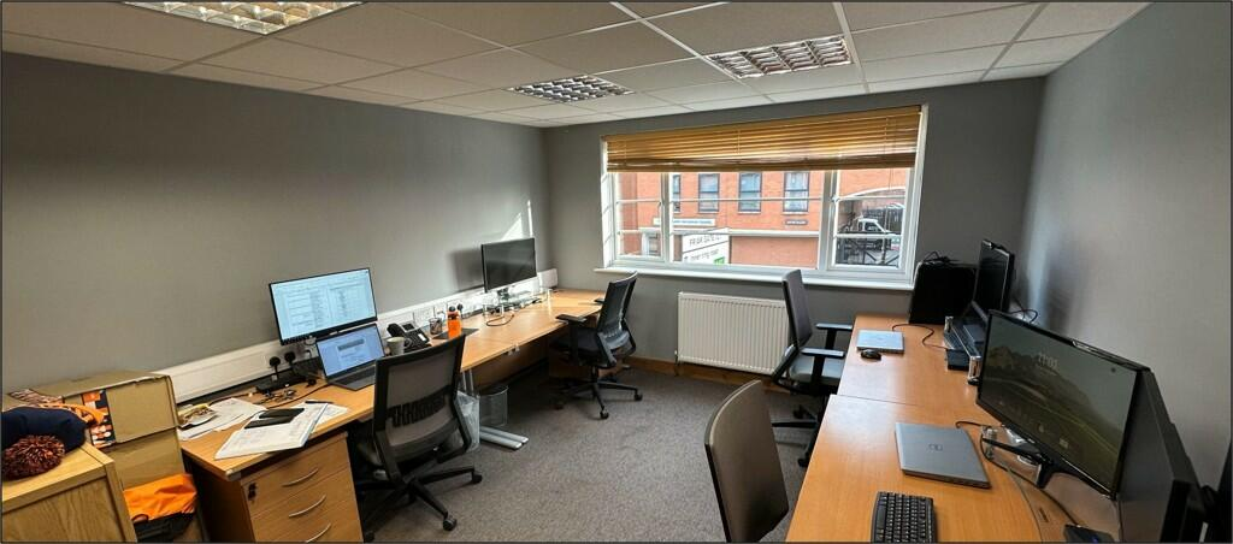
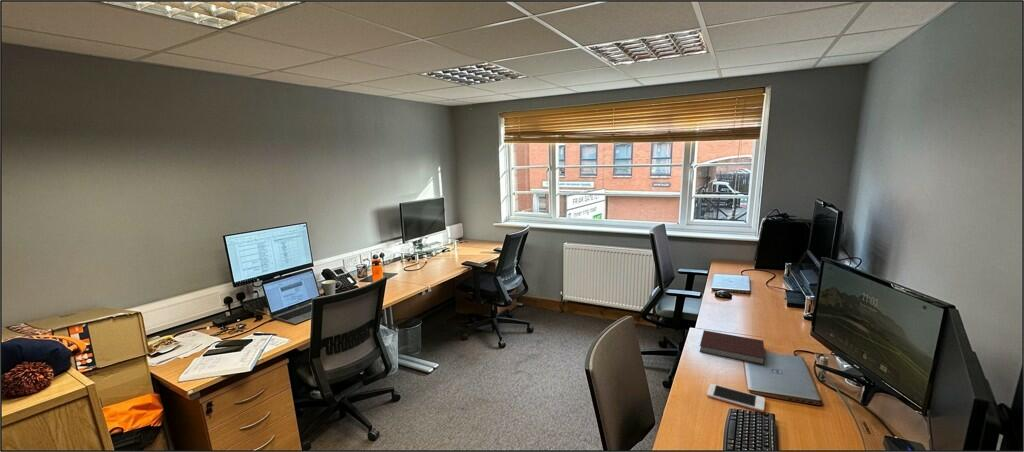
+ notebook [699,329,766,366]
+ cell phone [706,383,766,413]
